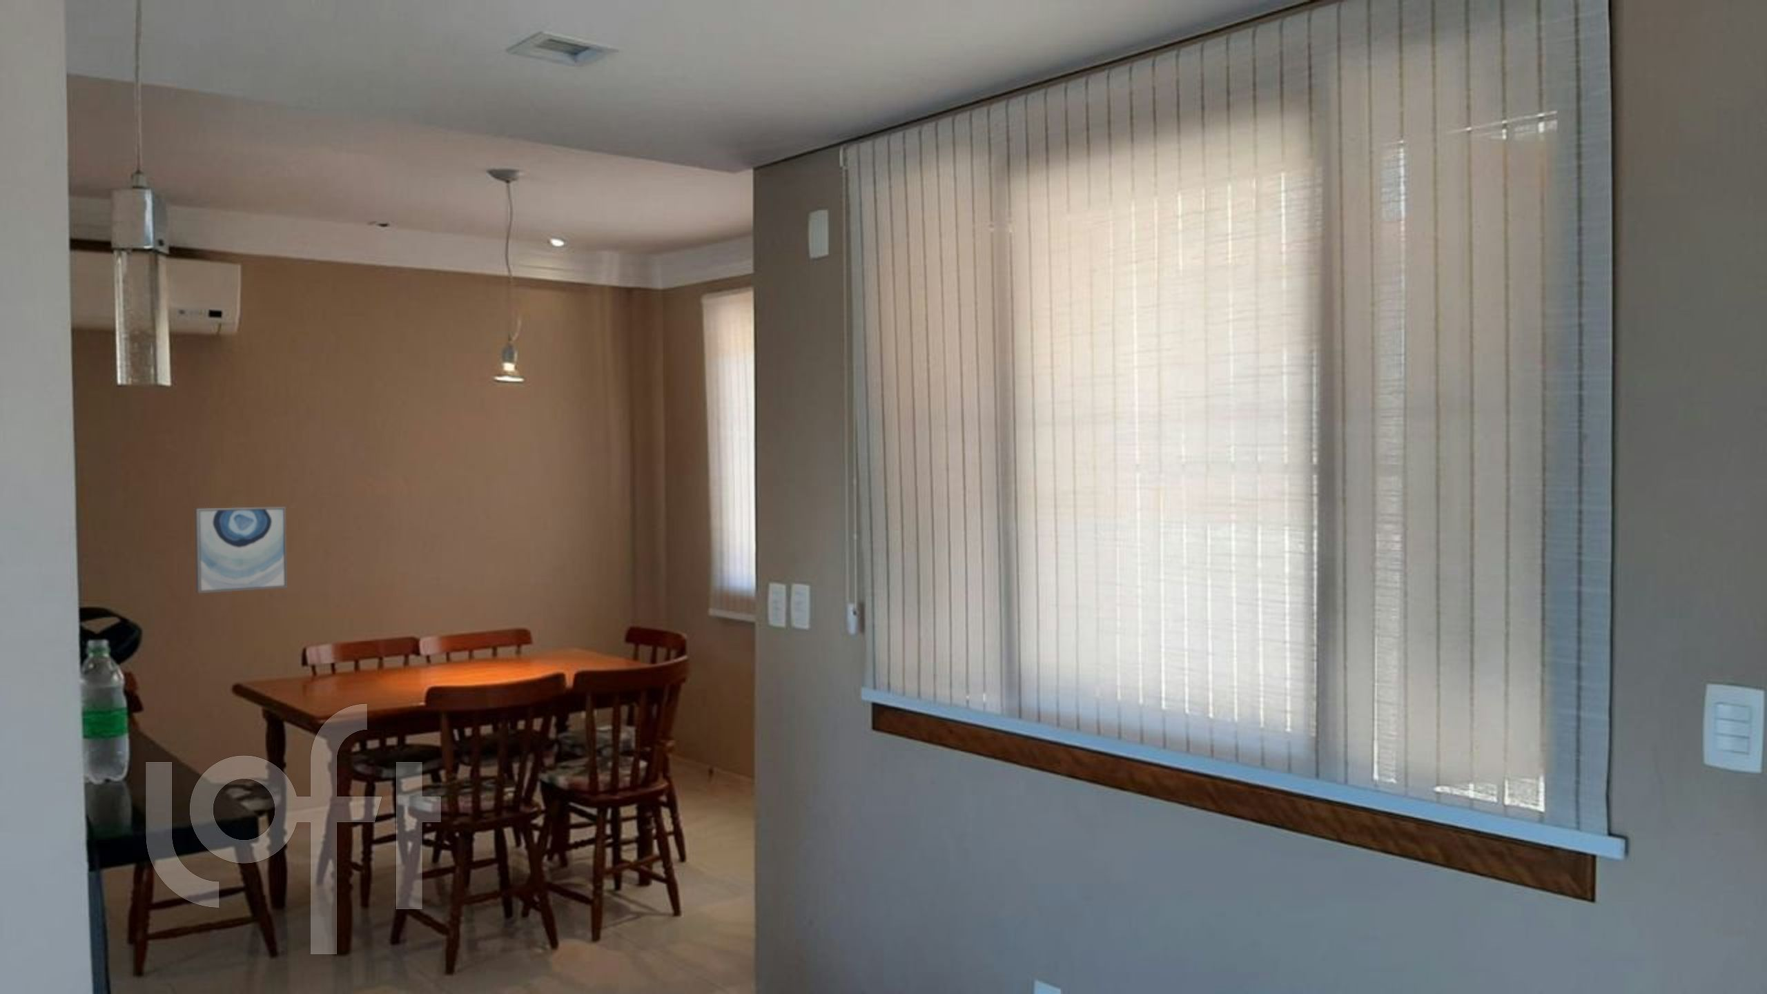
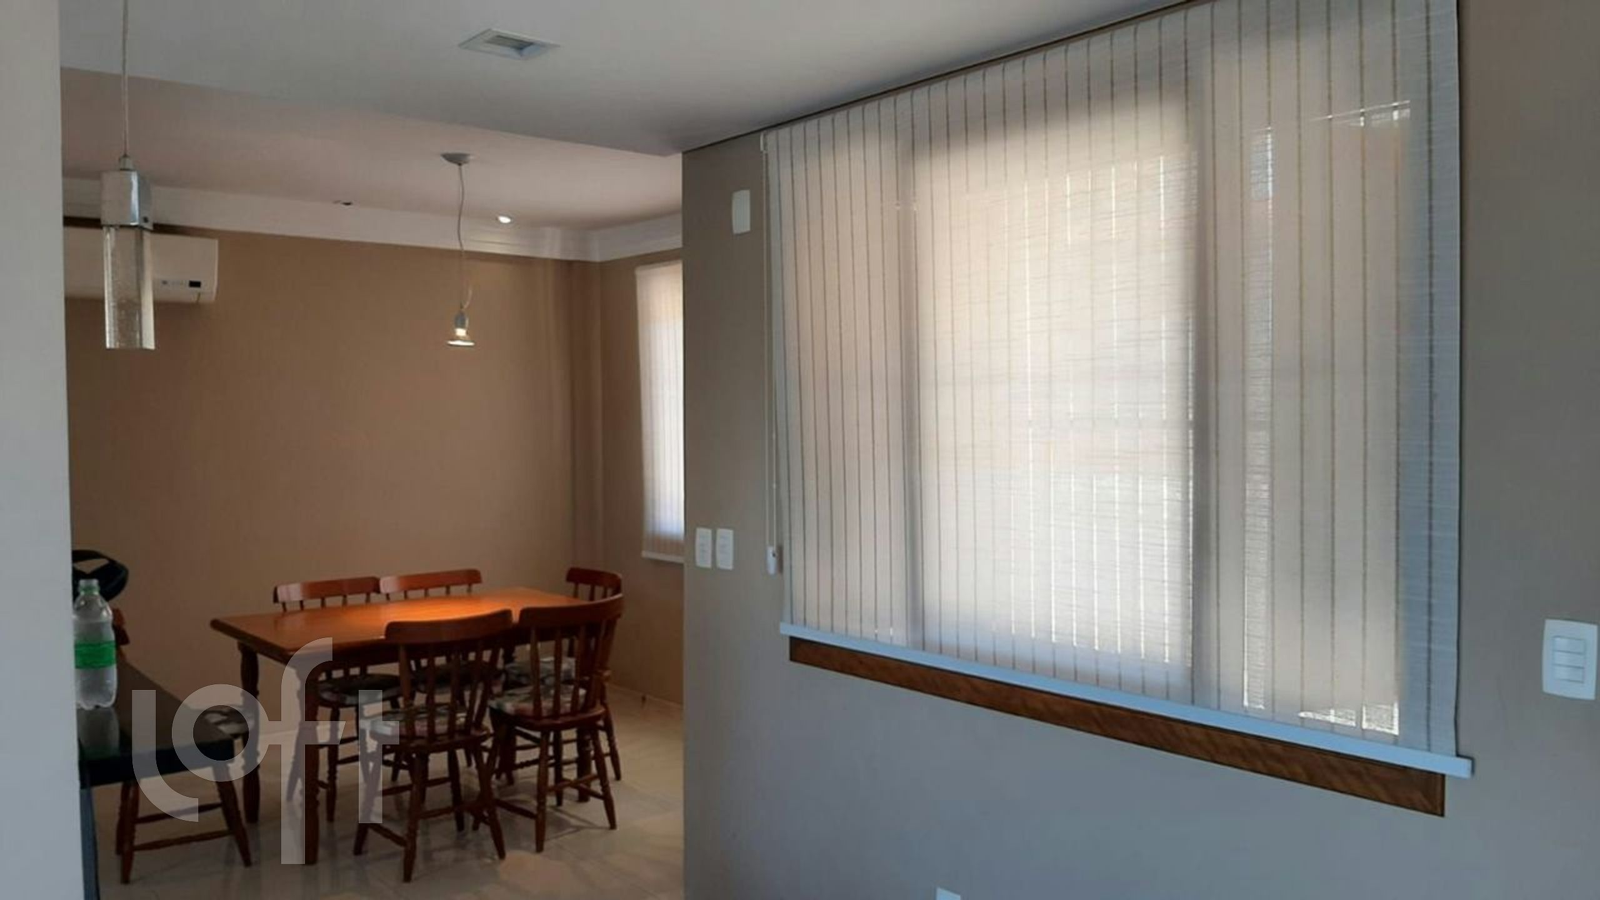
- wall art [194,506,288,595]
